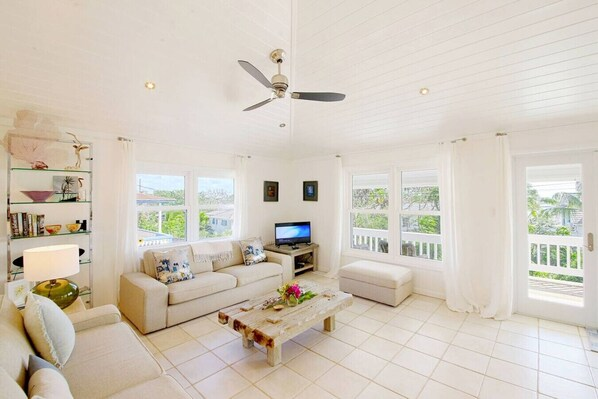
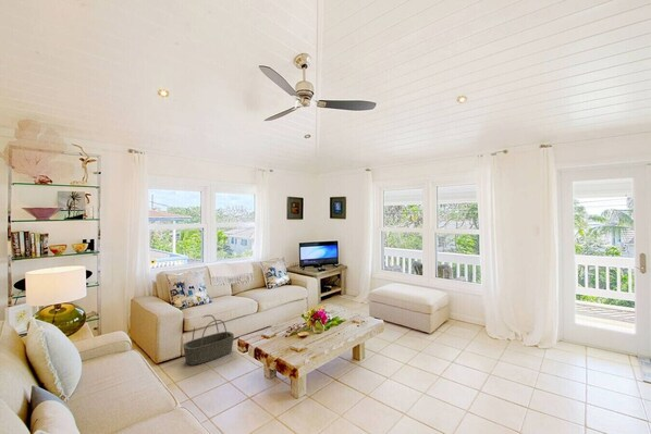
+ basket [182,314,235,367]
